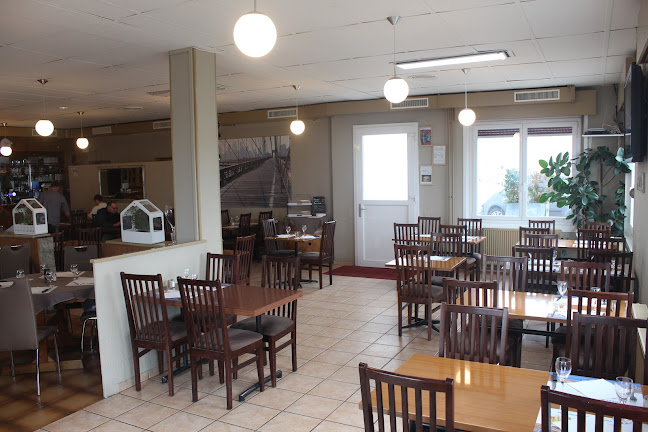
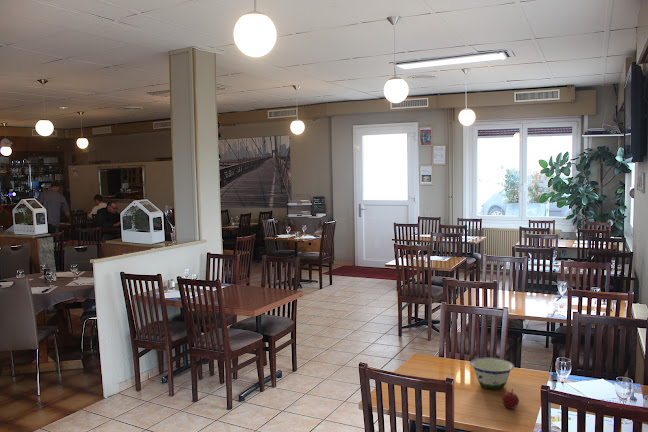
+ bowl [469,356,515,391]
+ apple [501,387,520,410]
